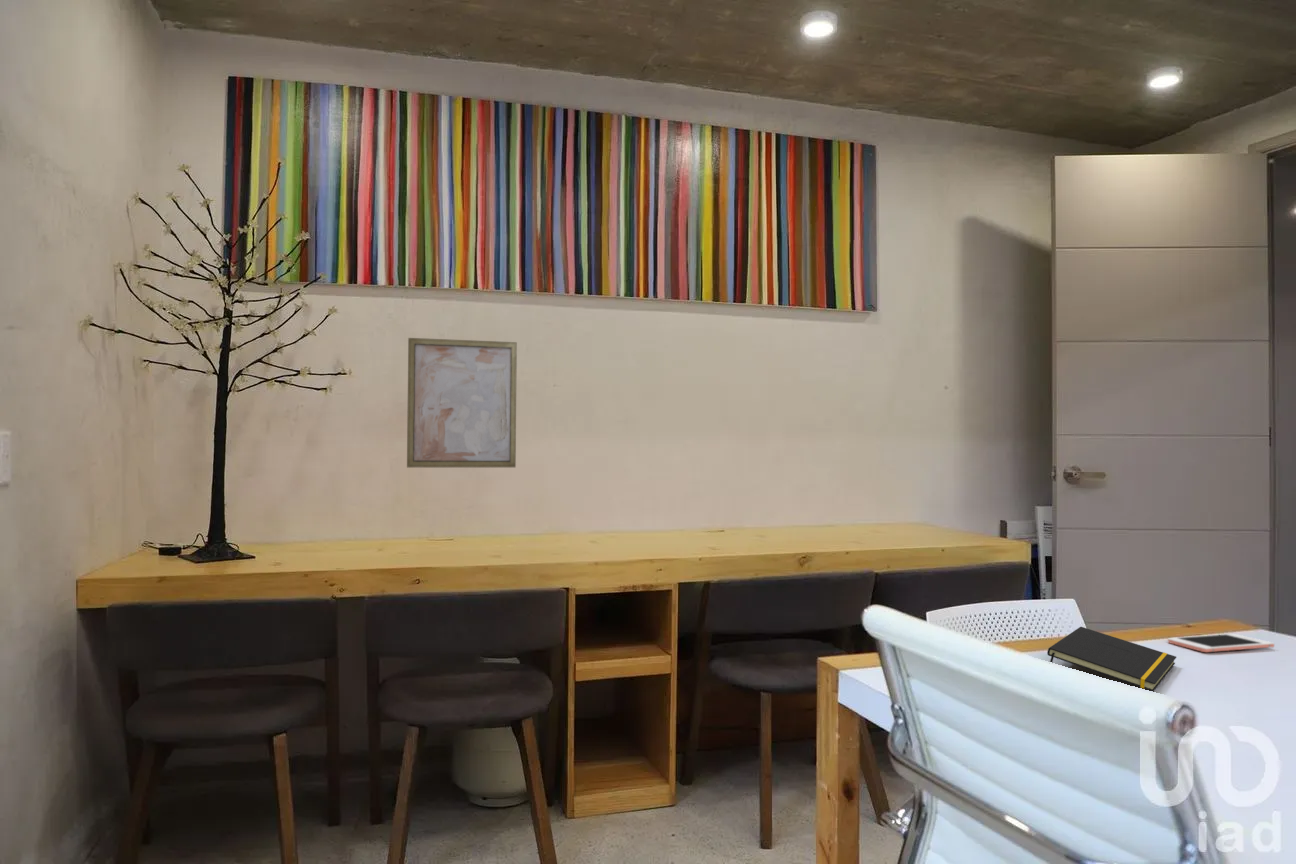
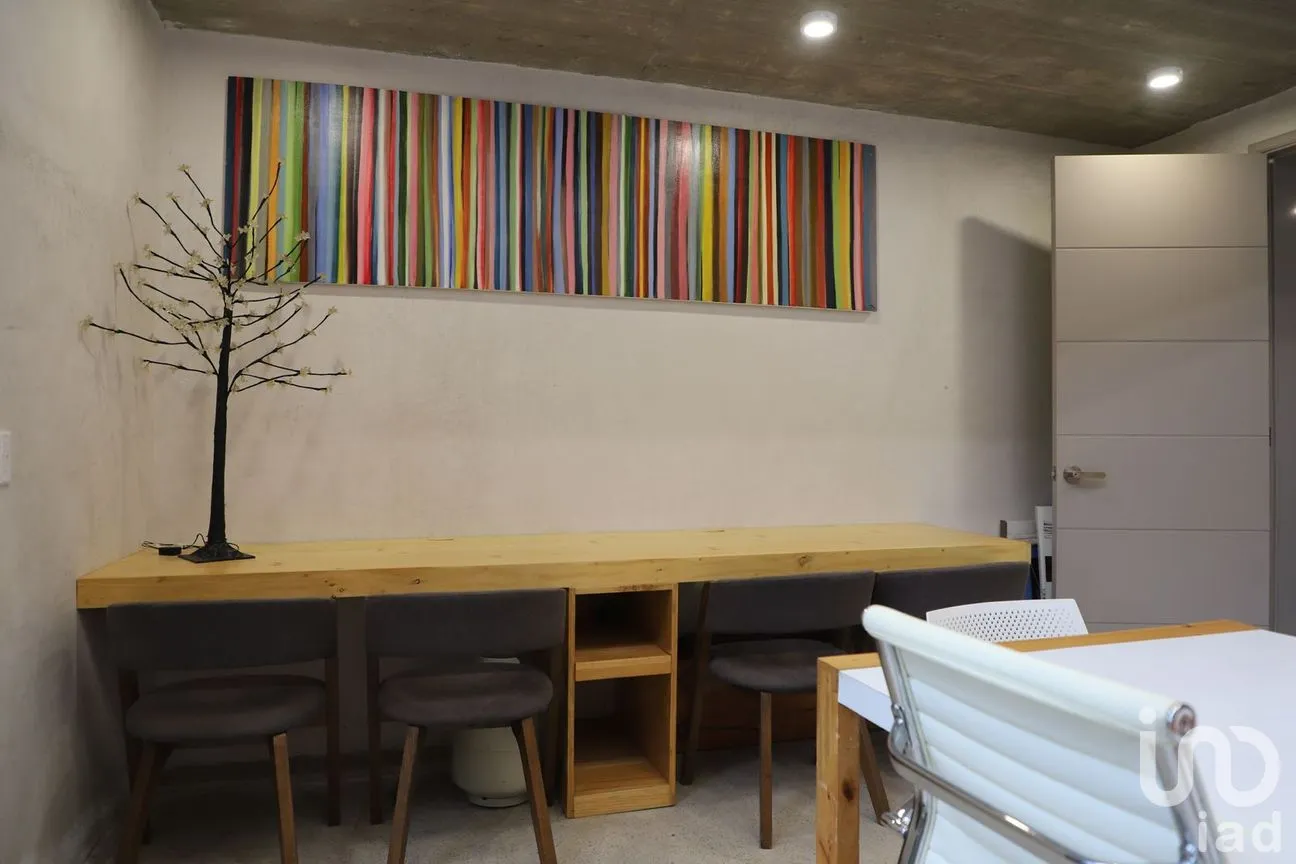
- notepad [1046,626,1177,692]
- cell phone [1167,633,1275,653]
- wall art [406,337,518,468]
